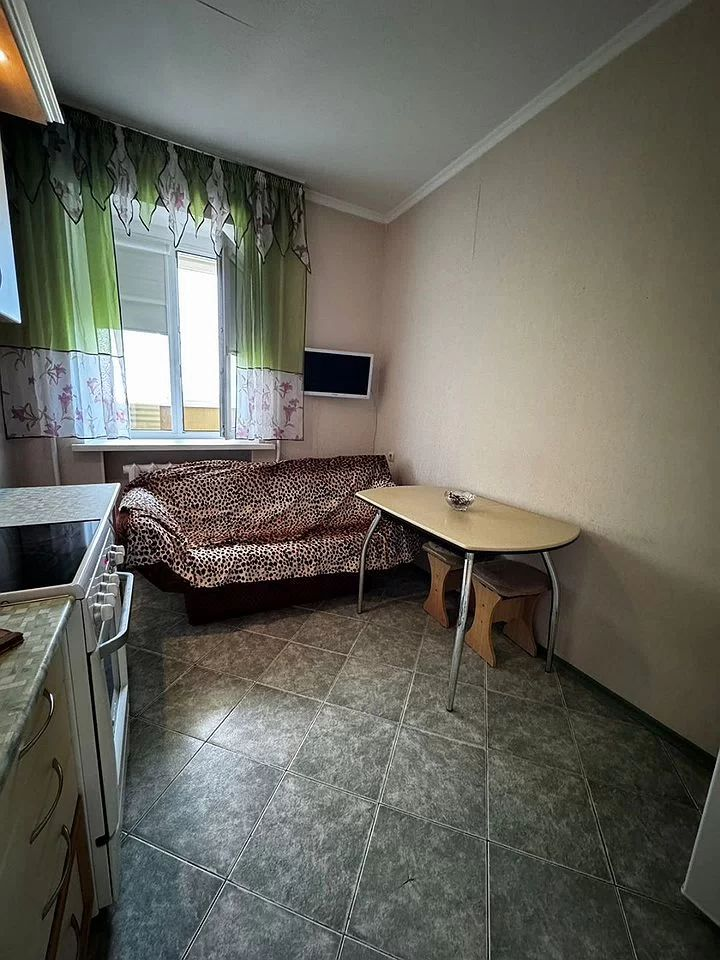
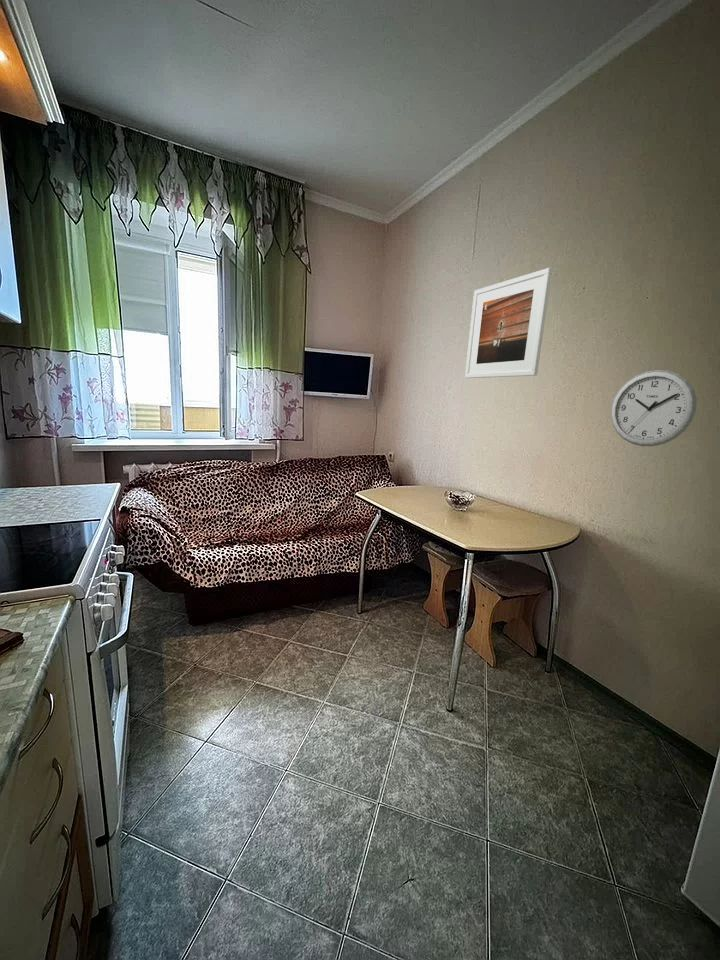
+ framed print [464,267,553,379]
+ wall clock [610,369,698,447]
